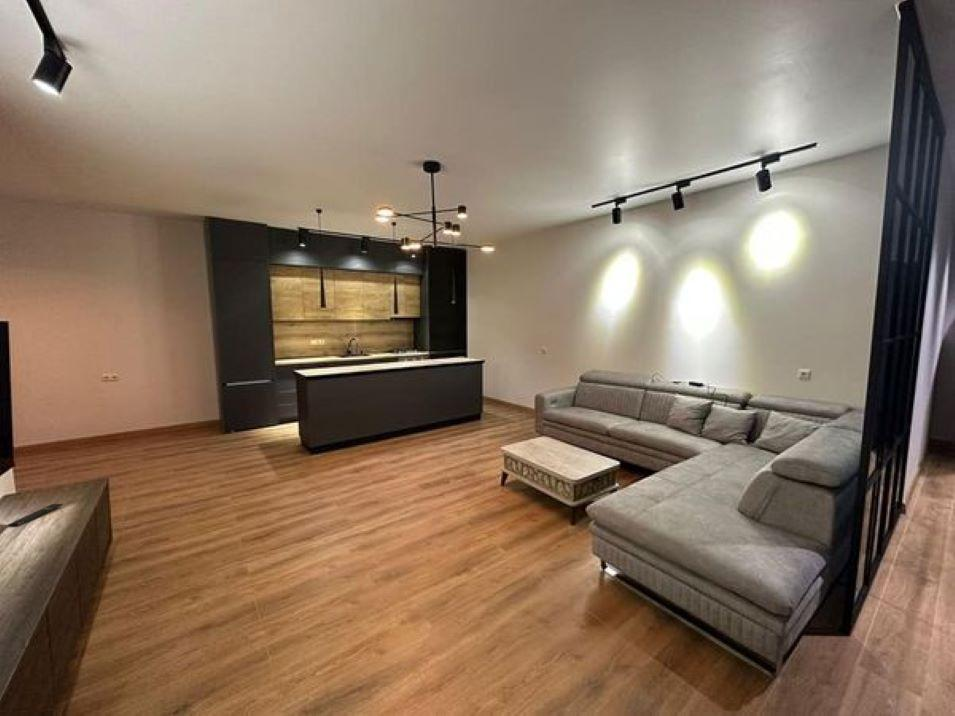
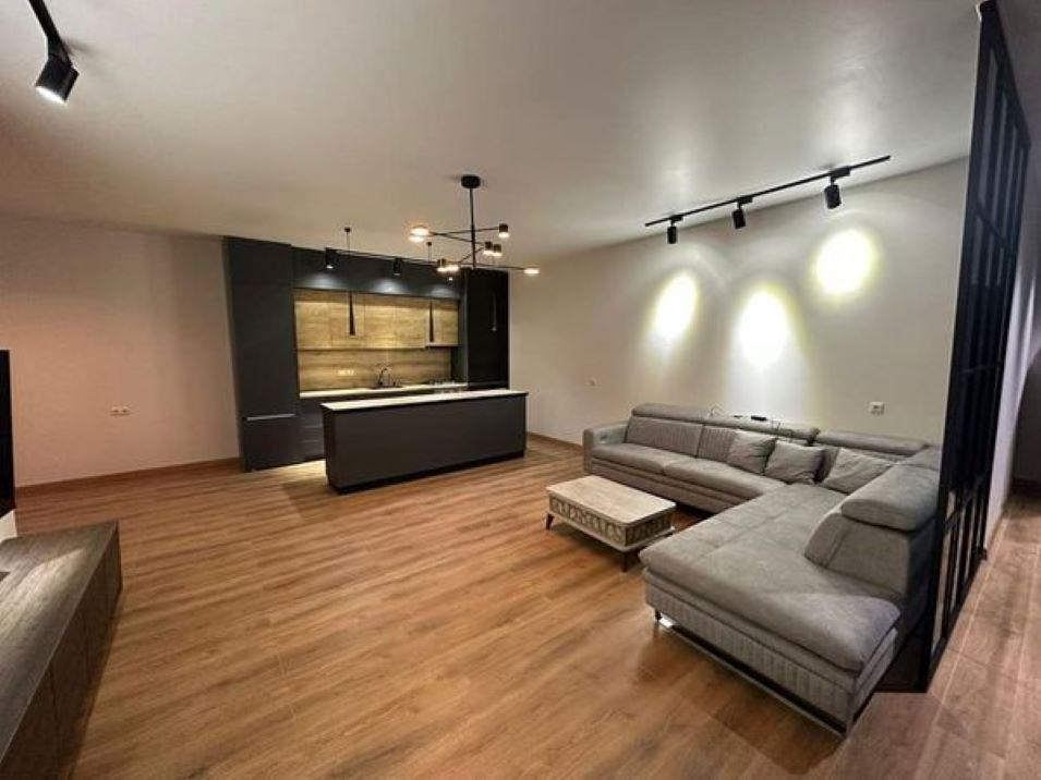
- remote control [7,503,64,528]
